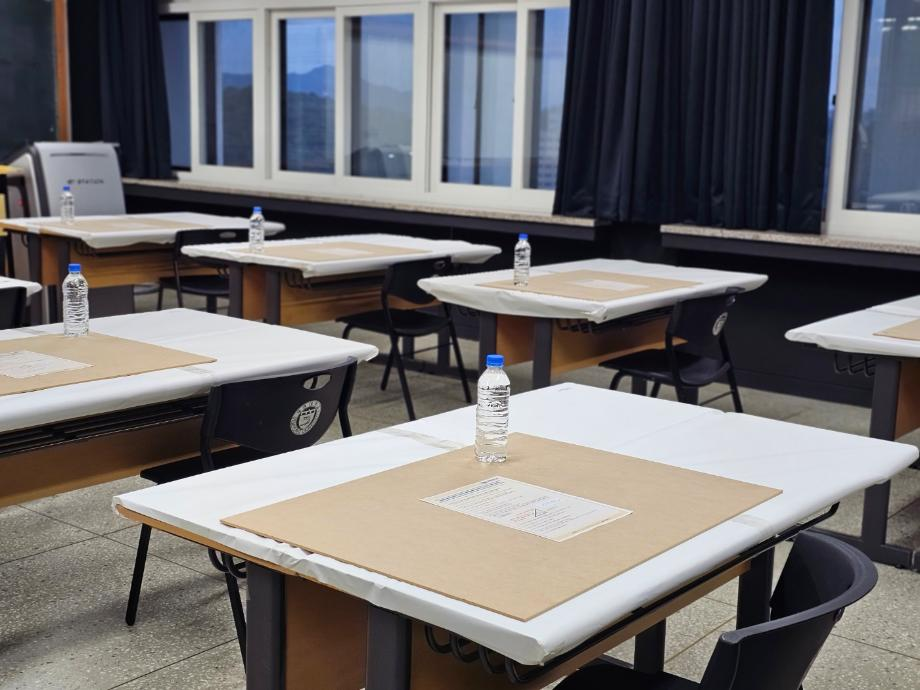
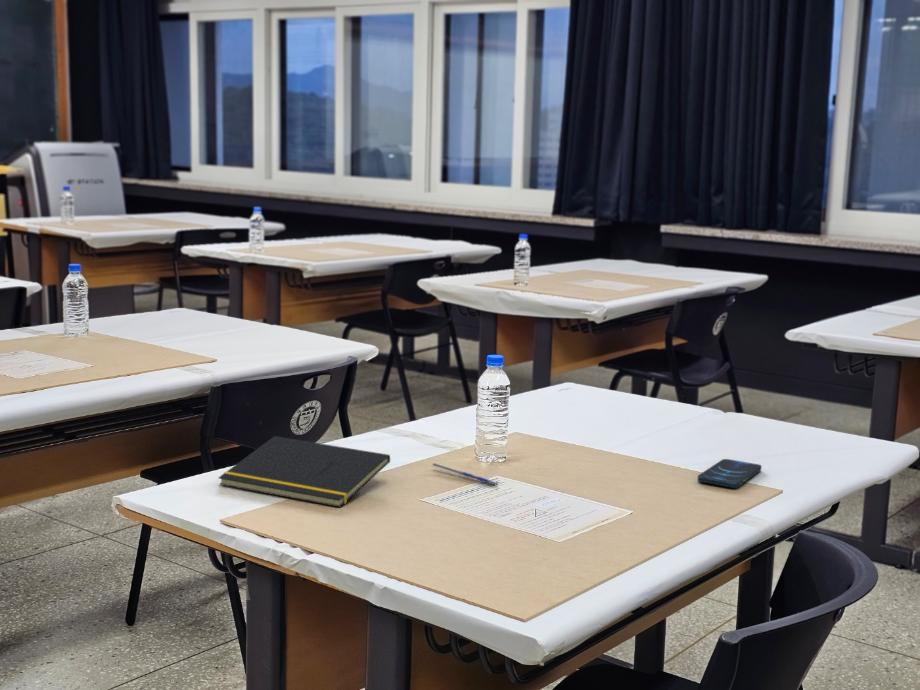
+ smartphone [697,458,763,489]
+ pen [431,462,500,487]
+ notepad [218,435,391,508]
